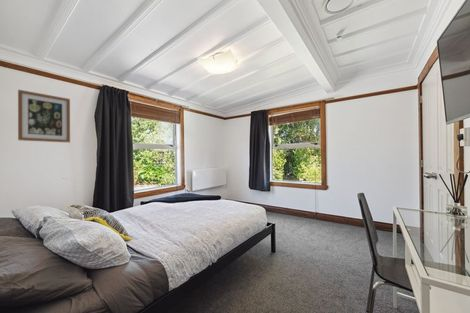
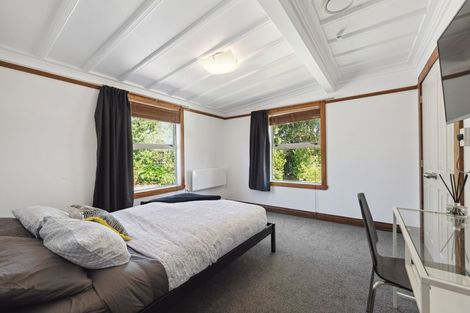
- wall art [17,89,71,144]
